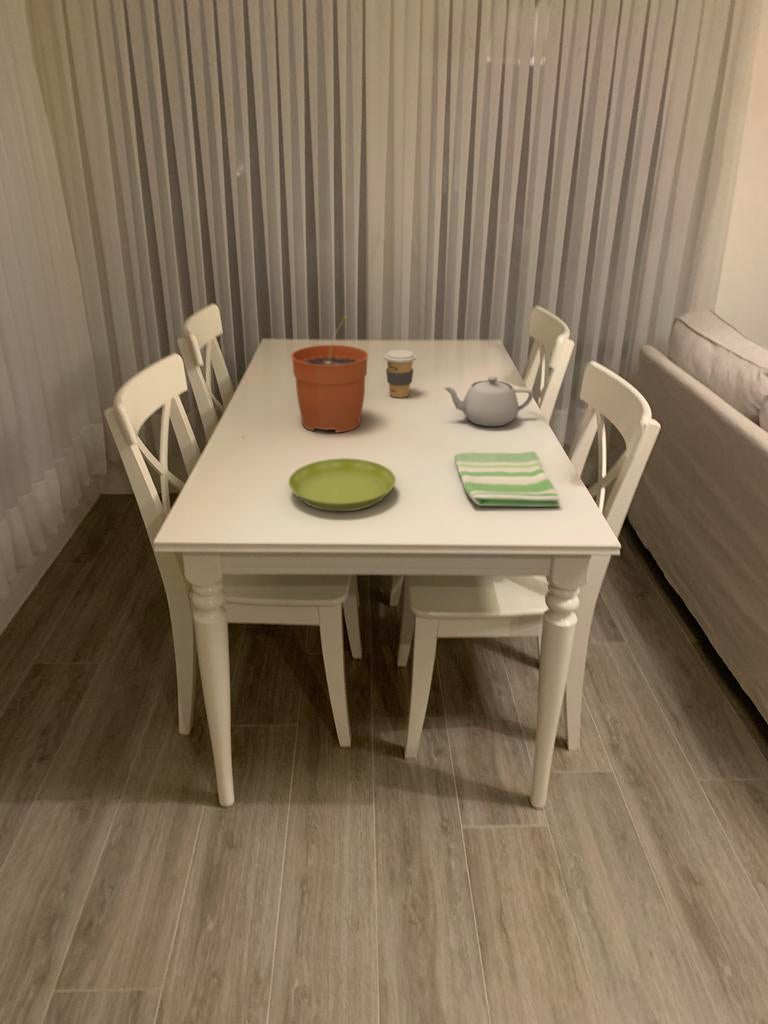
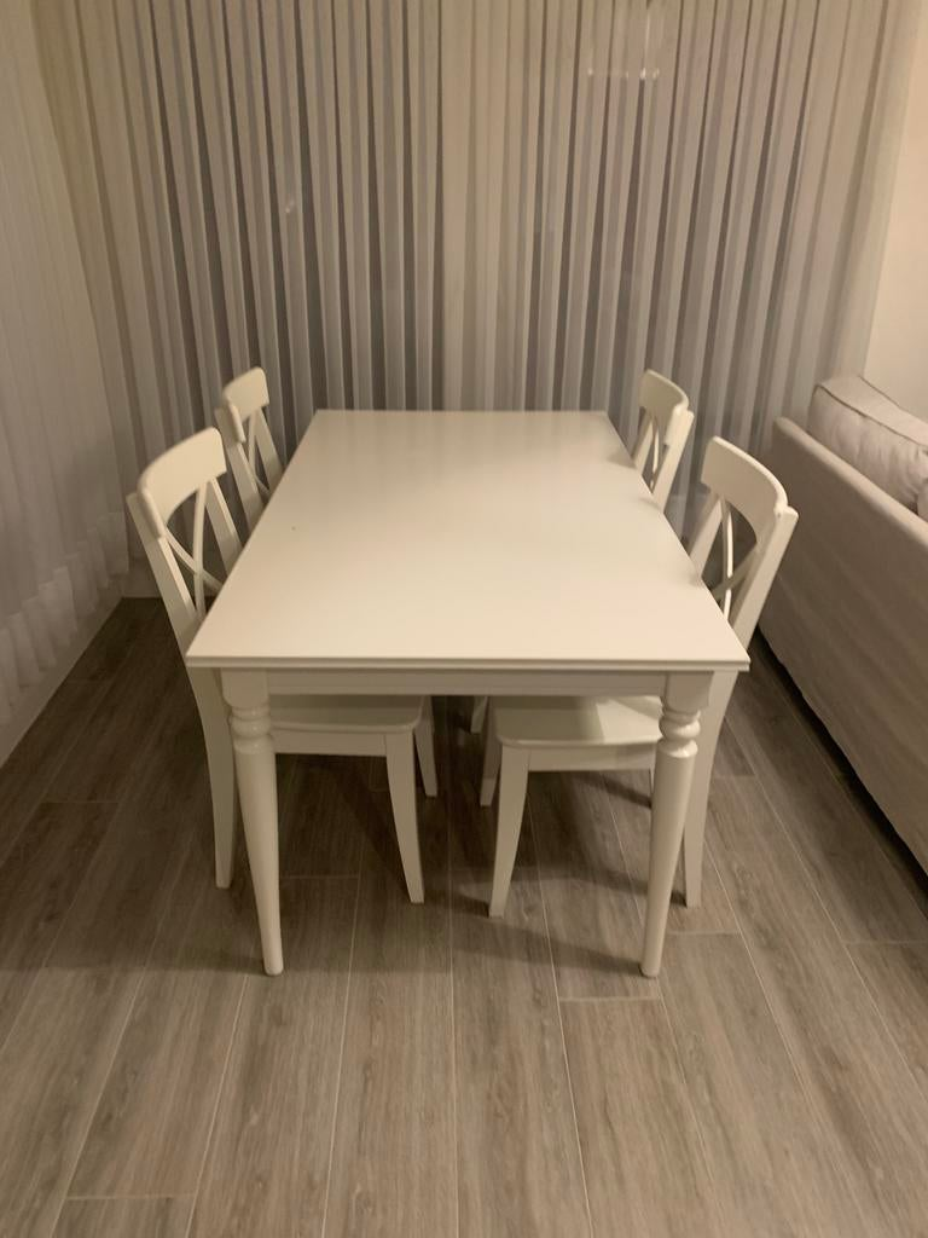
- plant pot [290,315,369,434]
- teapot [443,375,534,427]
- dish towel [453,450,560,508]
- coffee cup [383,349,417,399]
- saucer [287,457,397,512]
